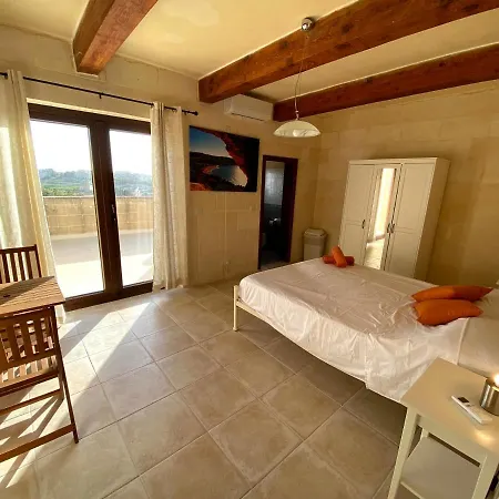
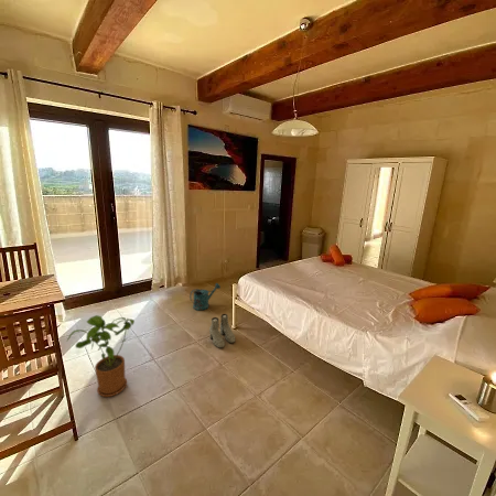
+ house plant [66,314,136,398]
+ boots [208,313,236,348]
+ watering can [188,282,222,312]
